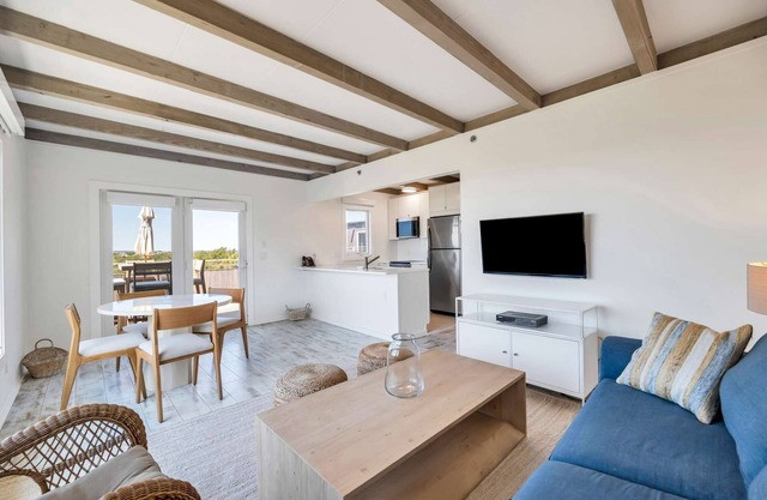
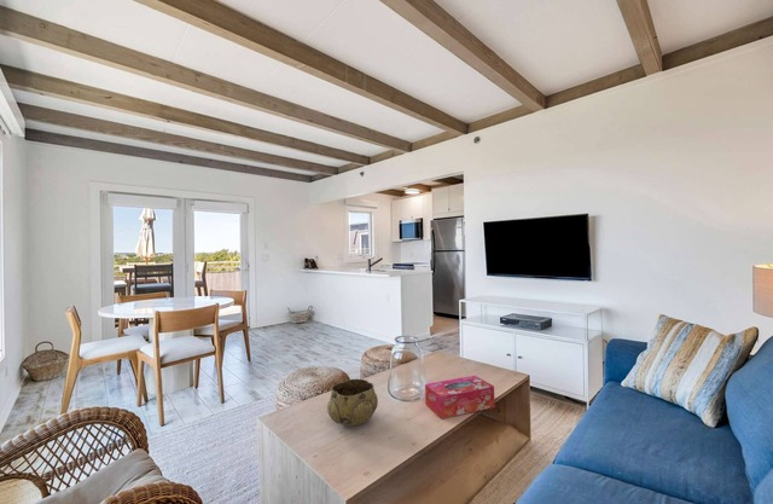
+ tissue box [424,375,495,419]
+ decorative bowl [326,378,379,428]
